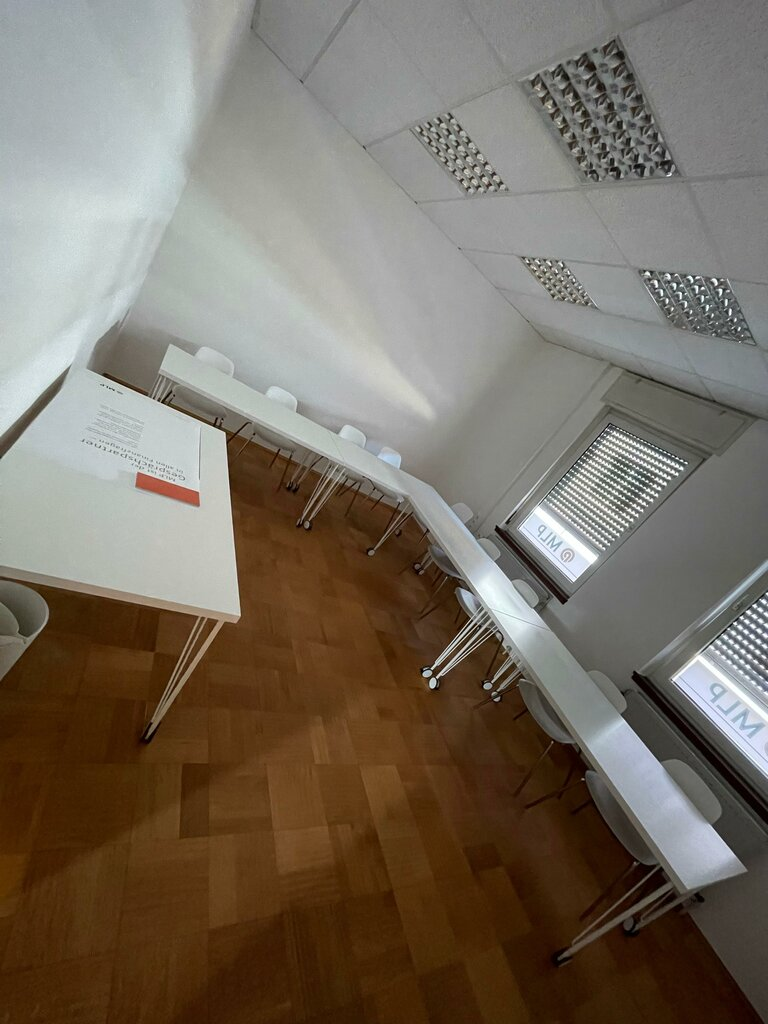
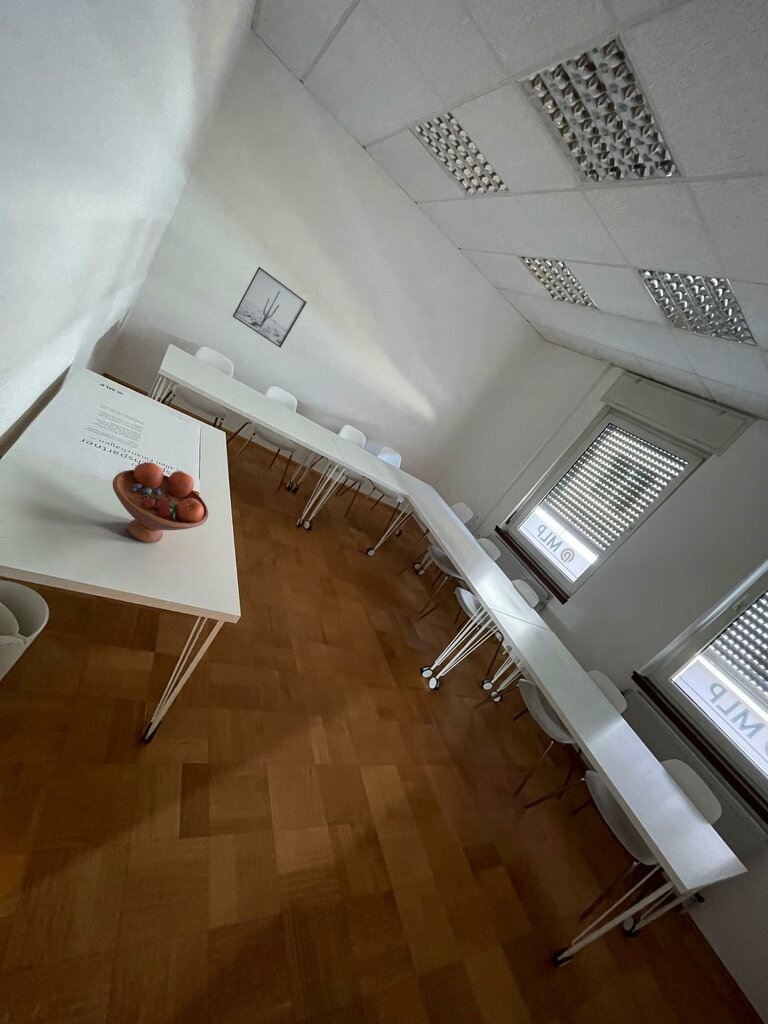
+ wall art [232,266,307,349]
+ fruit bowl [111,461,209,544]
